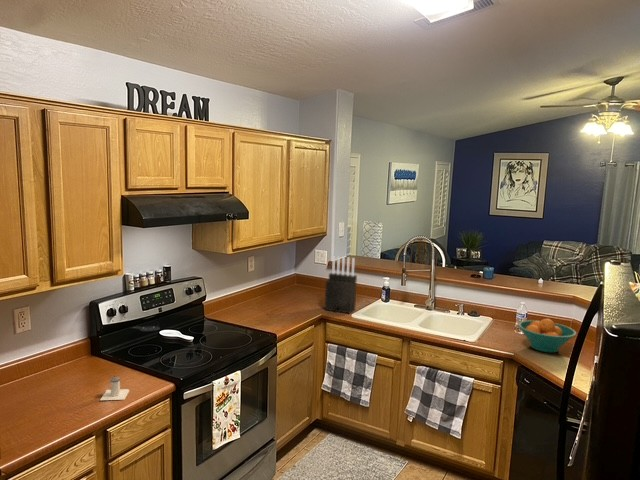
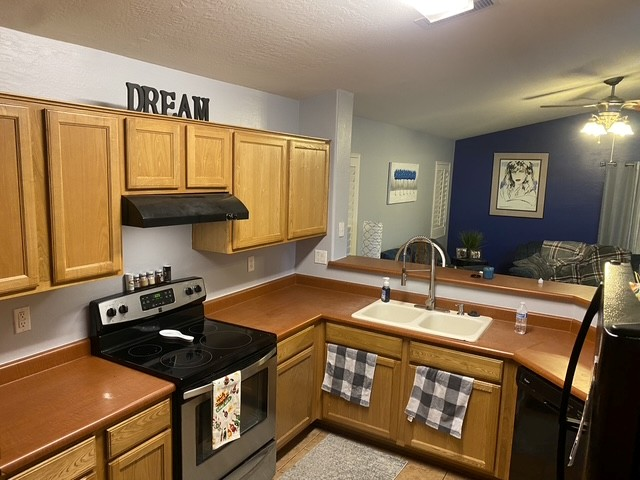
- salt shaker [99,376,131,401]
- fruit bowl [517,318,578,353]
- knife block [324,255,358,314]
